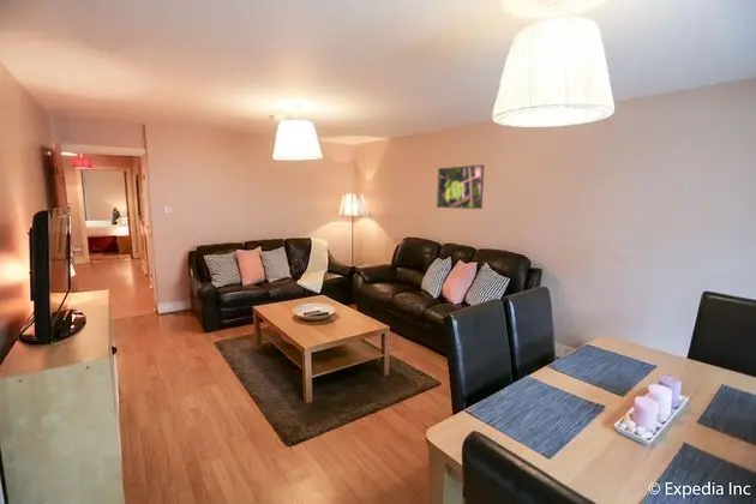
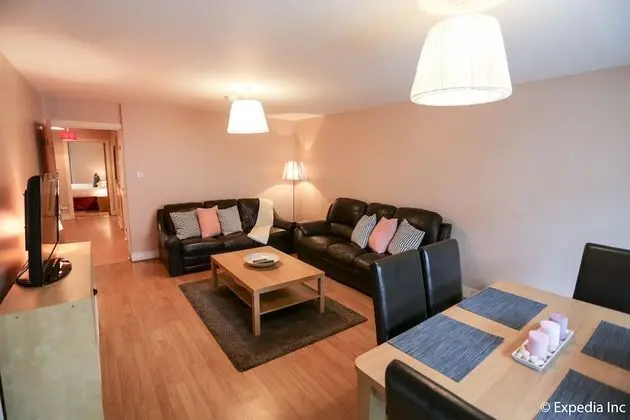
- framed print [436,163,485,210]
